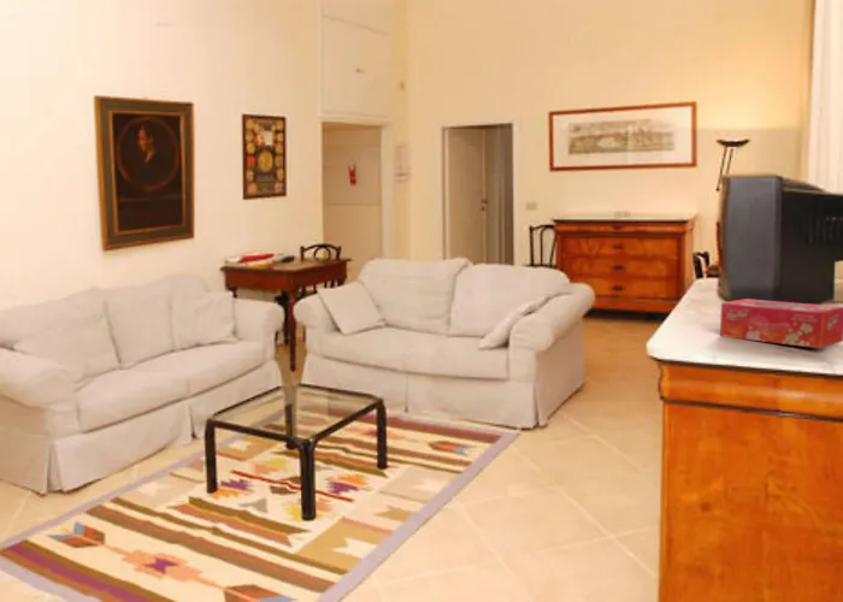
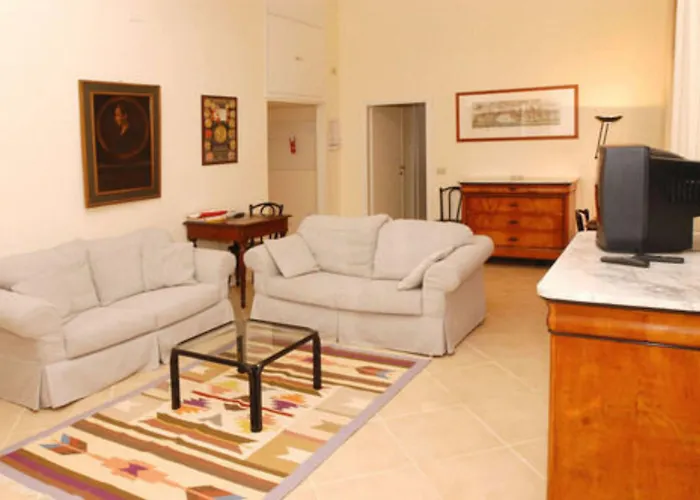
- tissue box [719,297,843,349]
